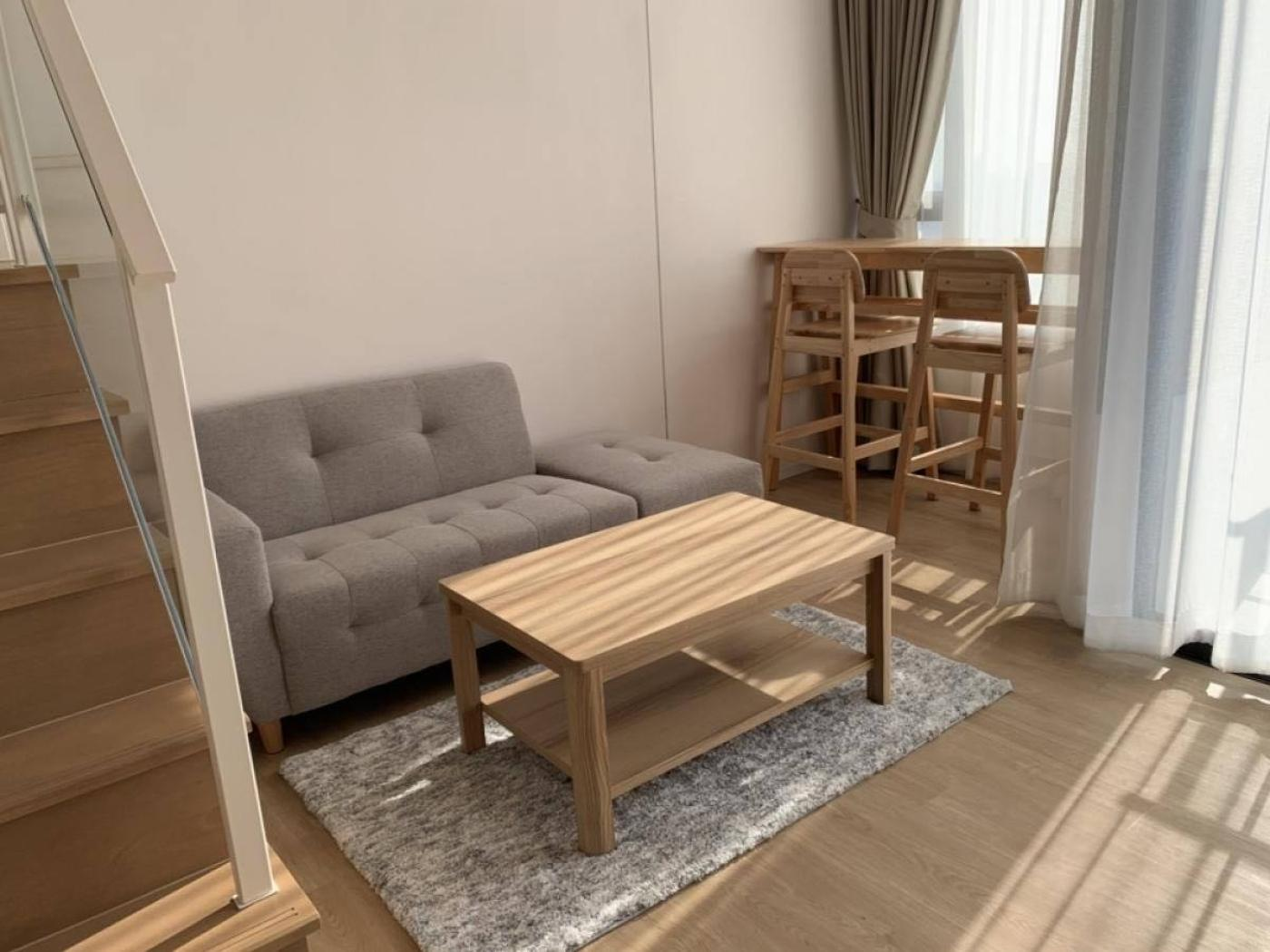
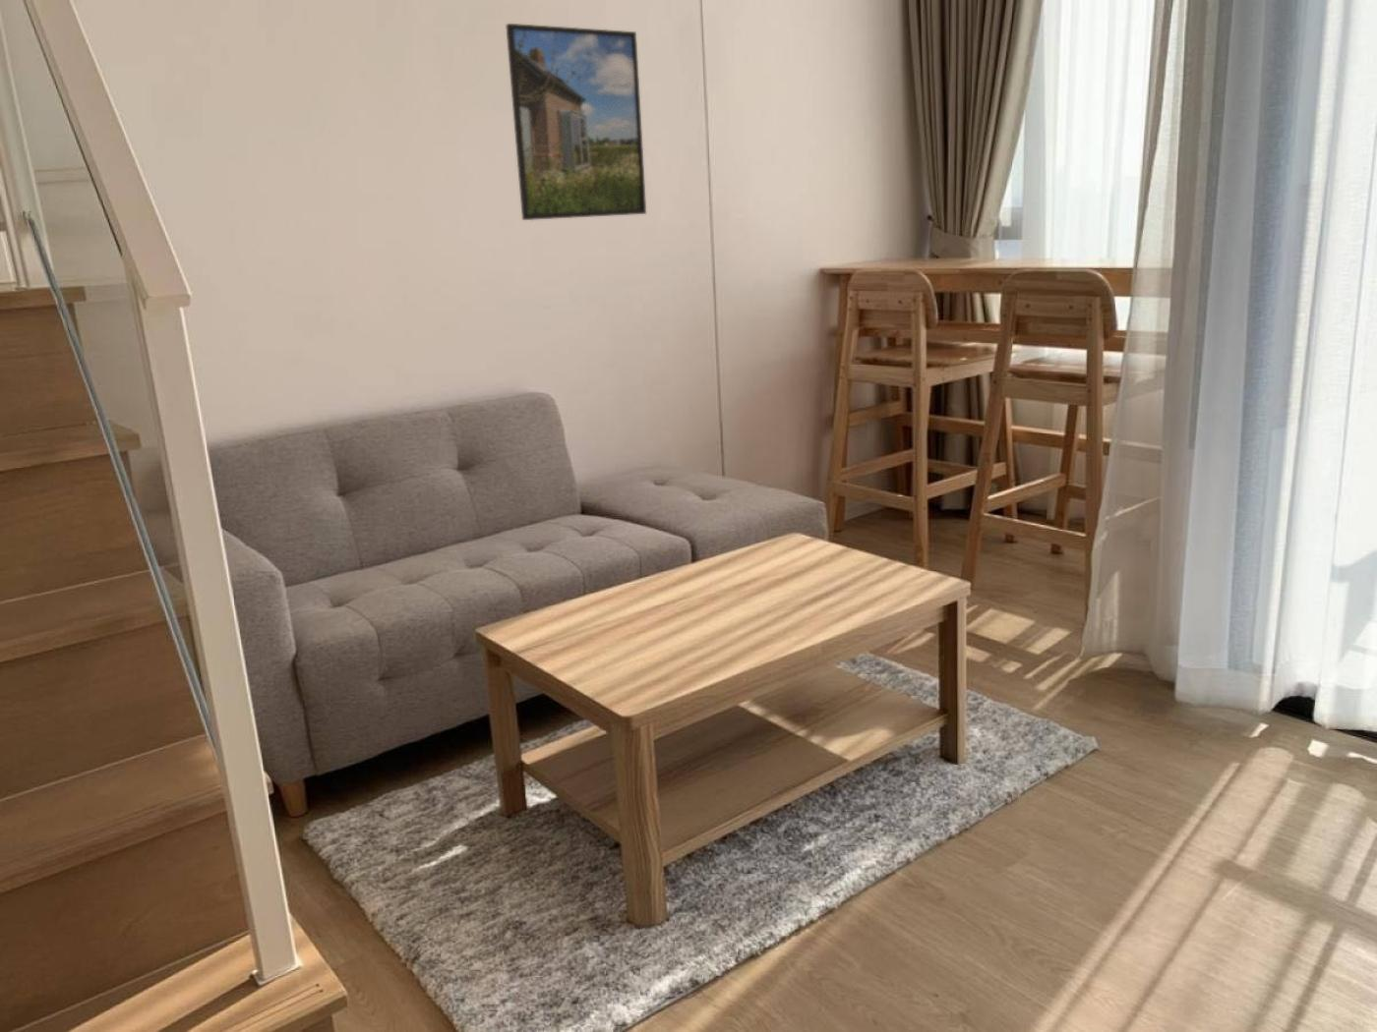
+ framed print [504,23,647,221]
